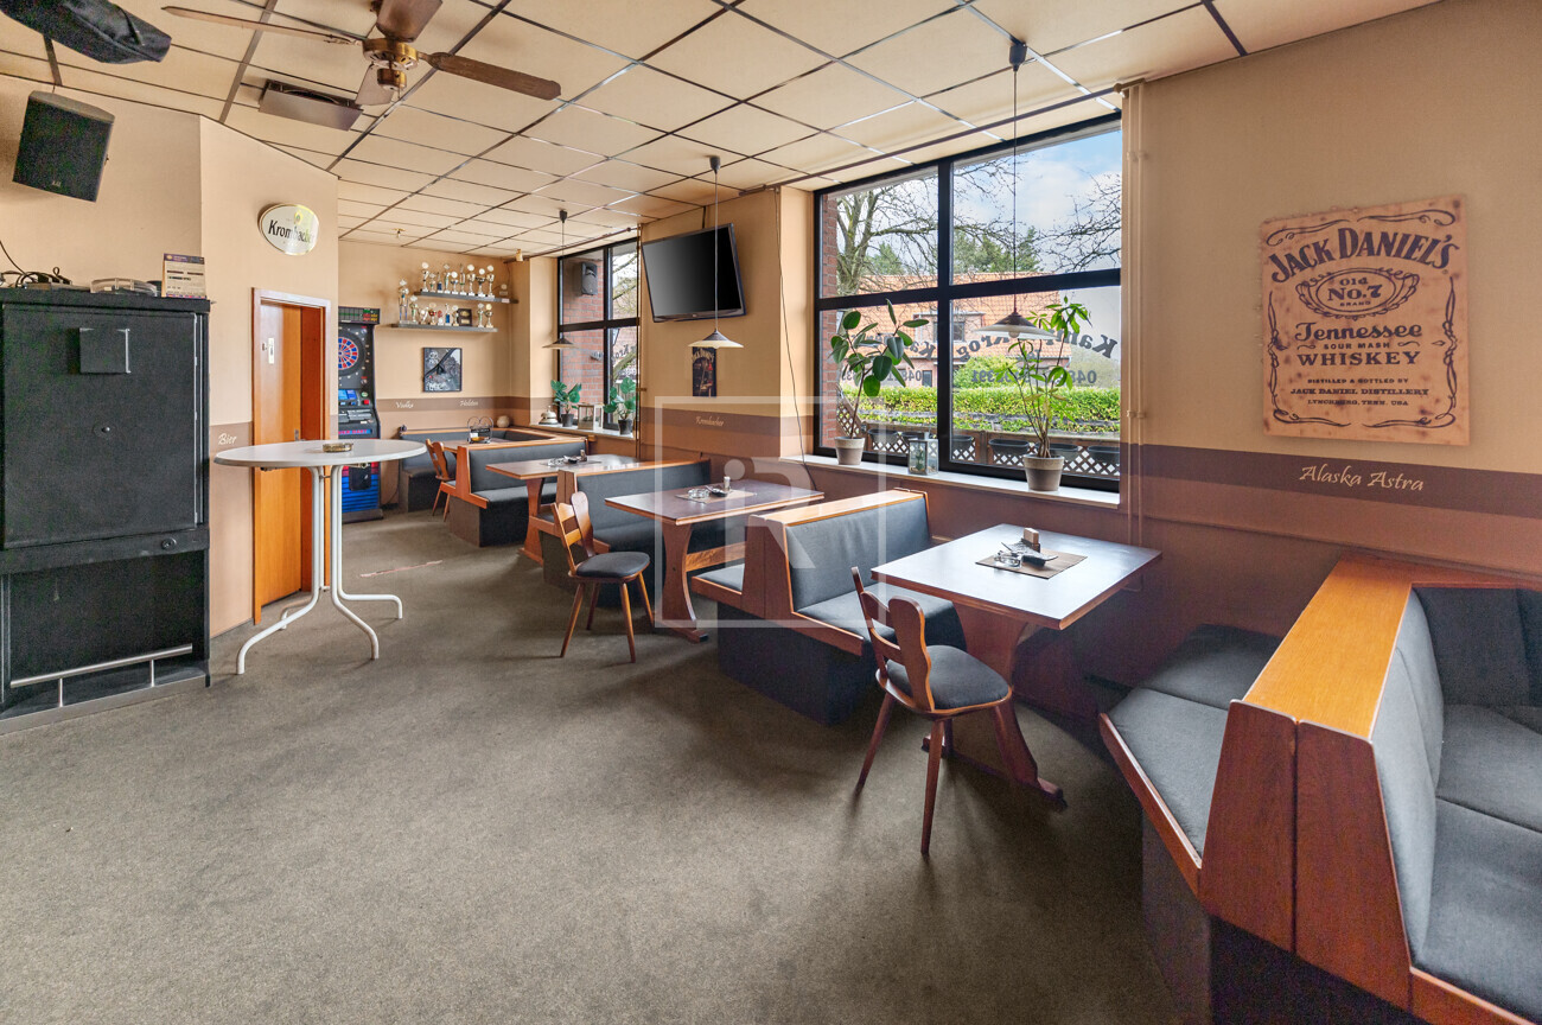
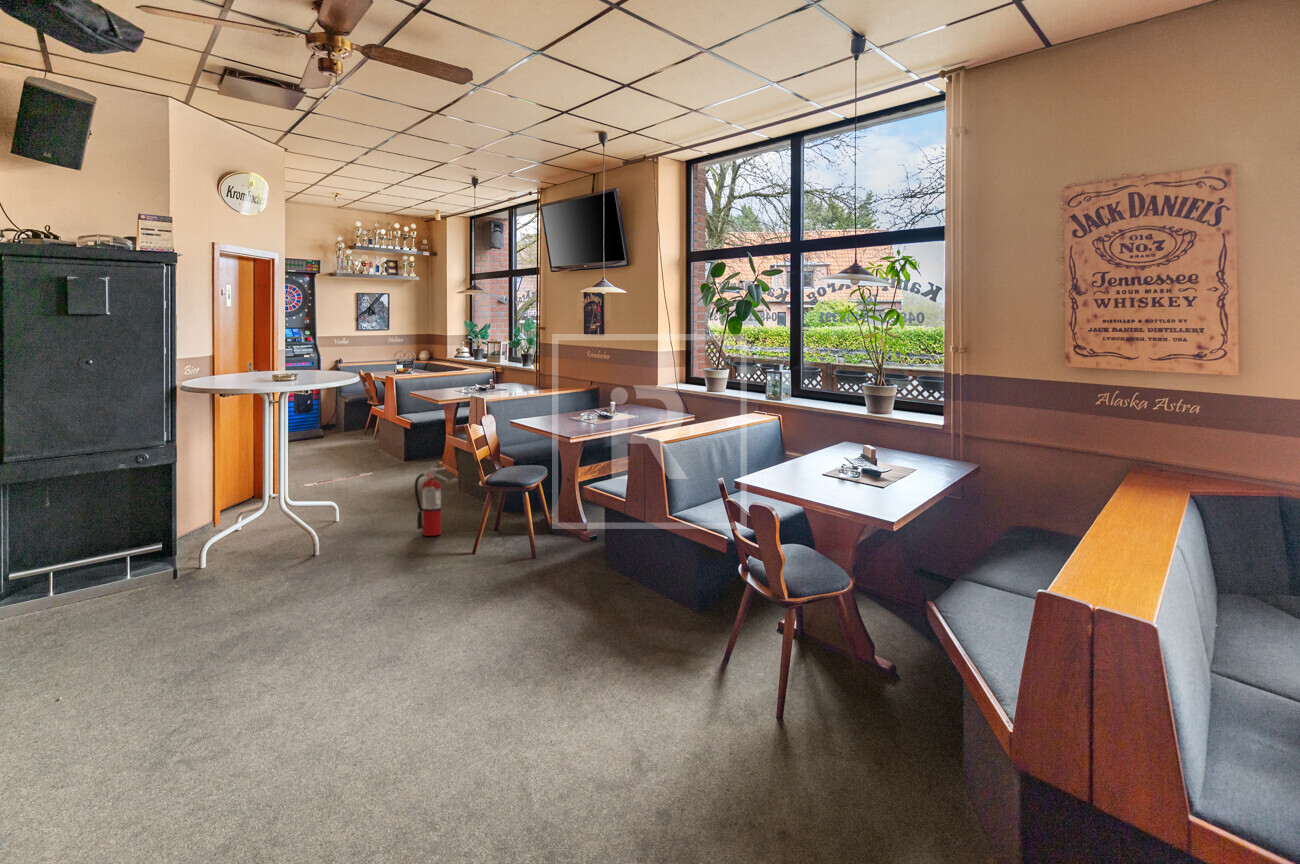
+ fire extinguisher [413,465,449,537]
